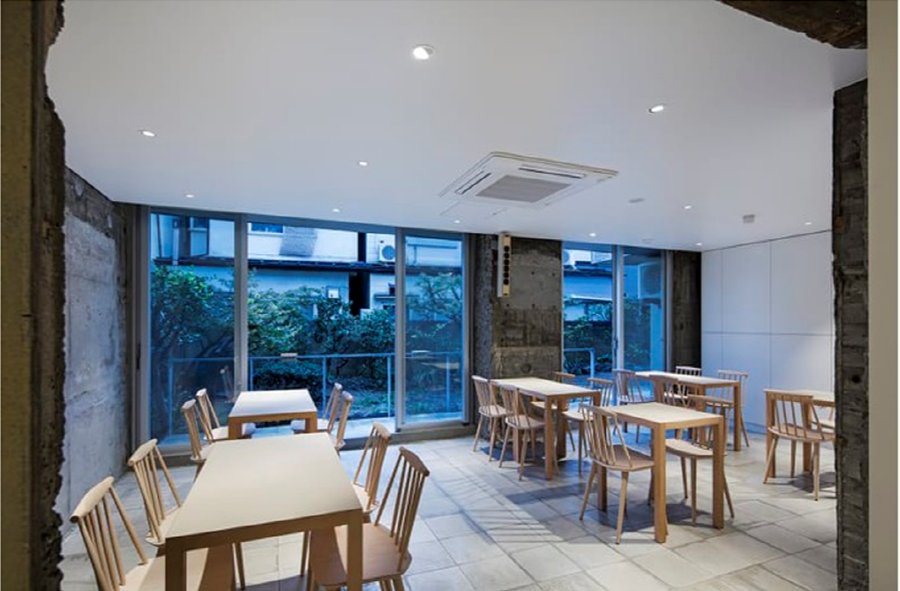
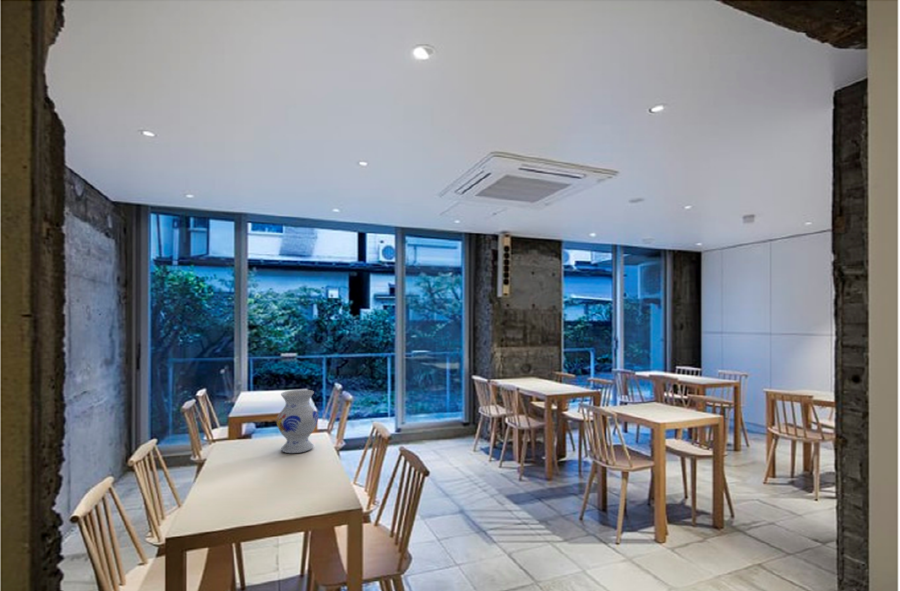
+ vase [275,389,319,454]
